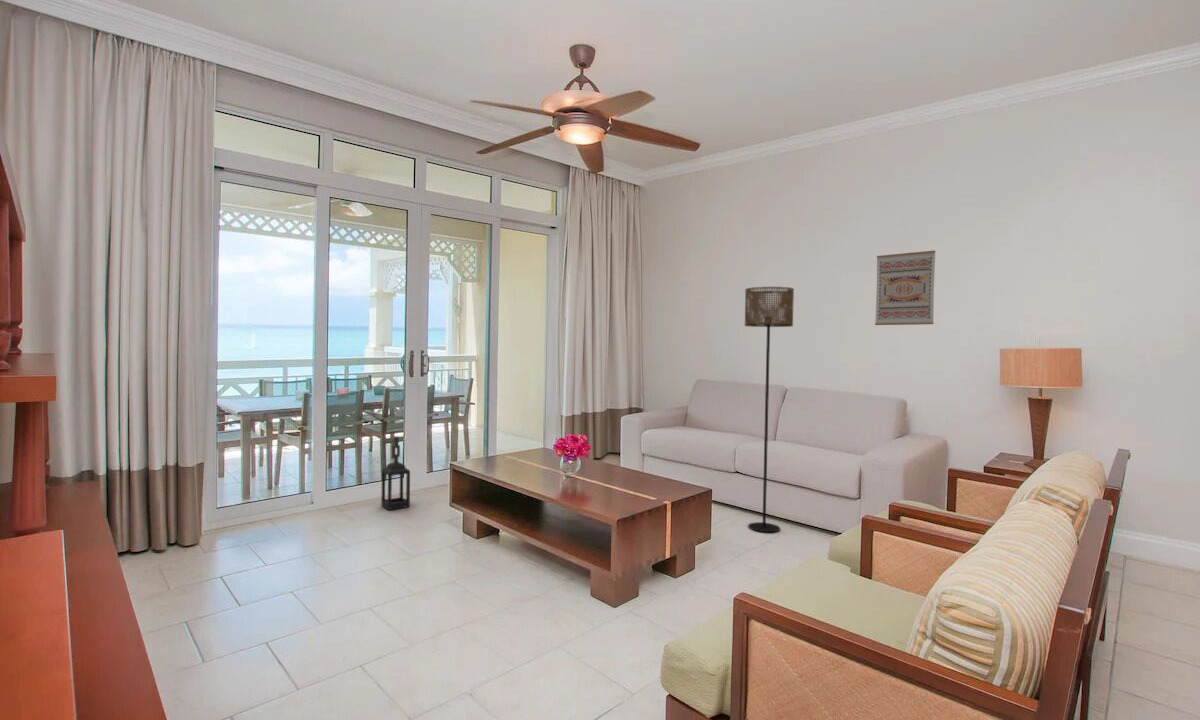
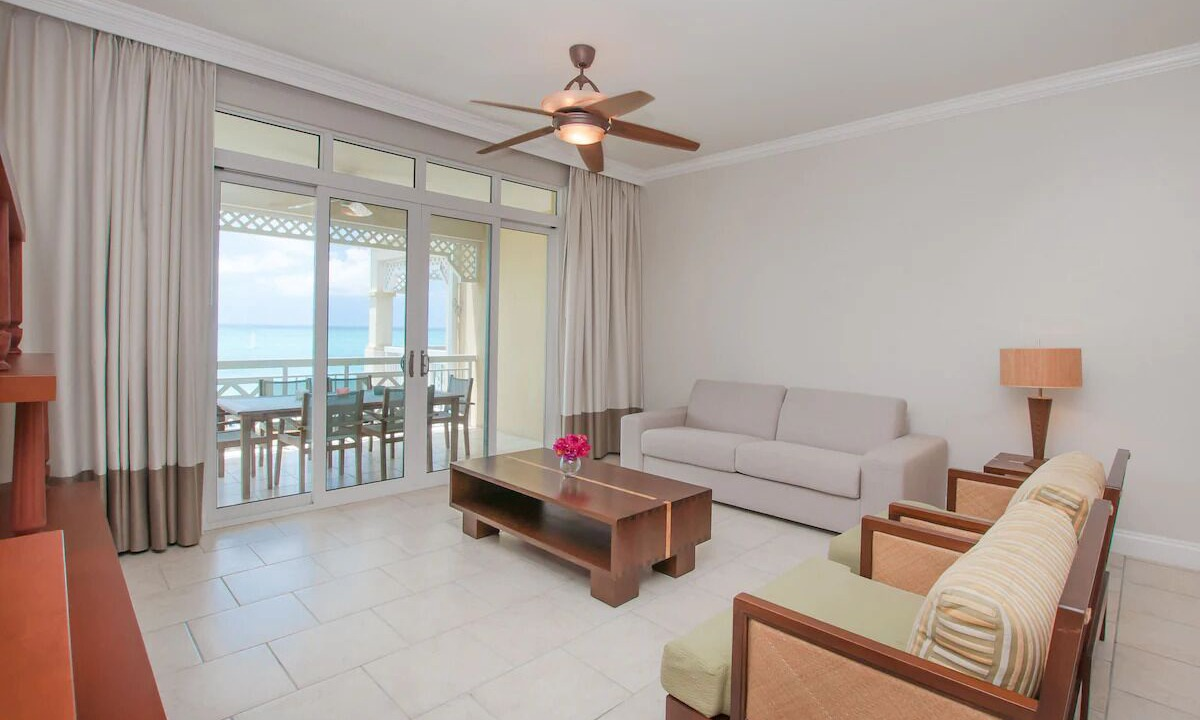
- lantern [380,435,411,511]
- wall art [874,250,937,326]
- floor lamp [744,286,795,533]
